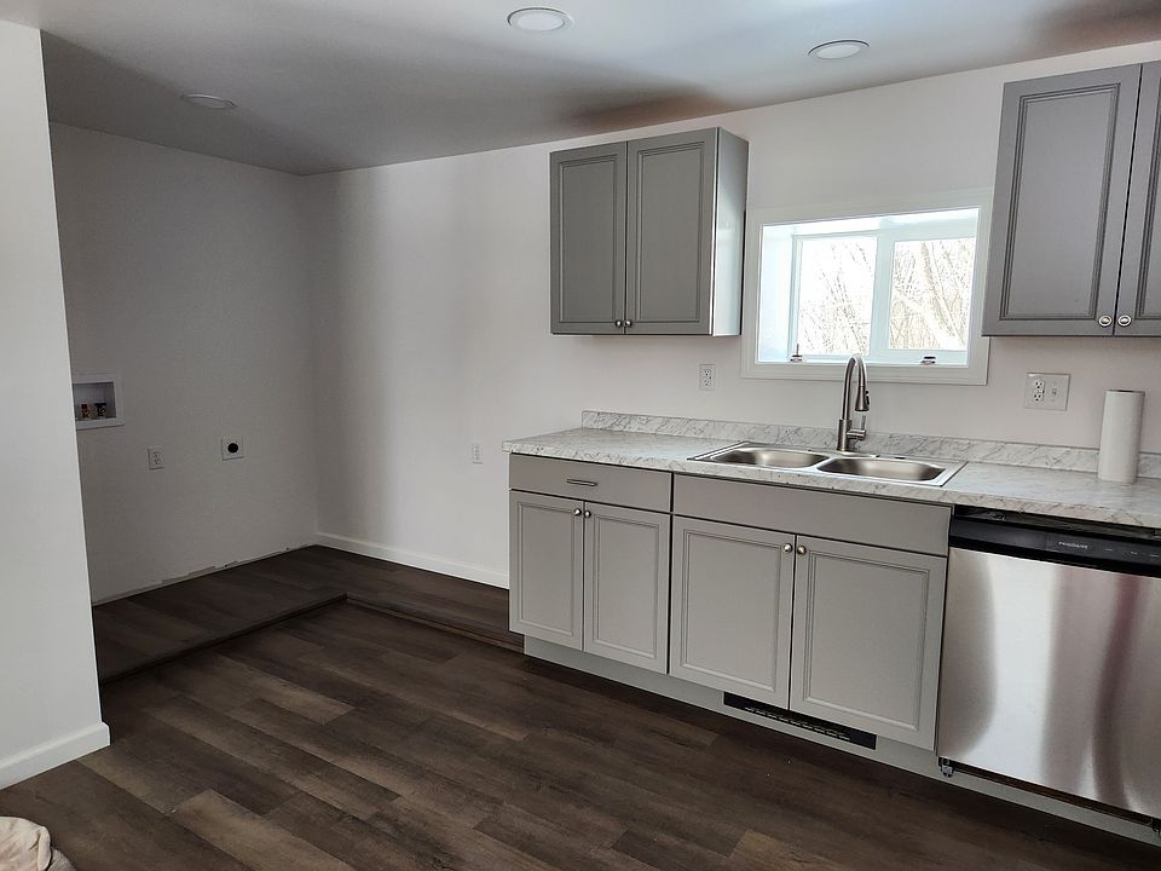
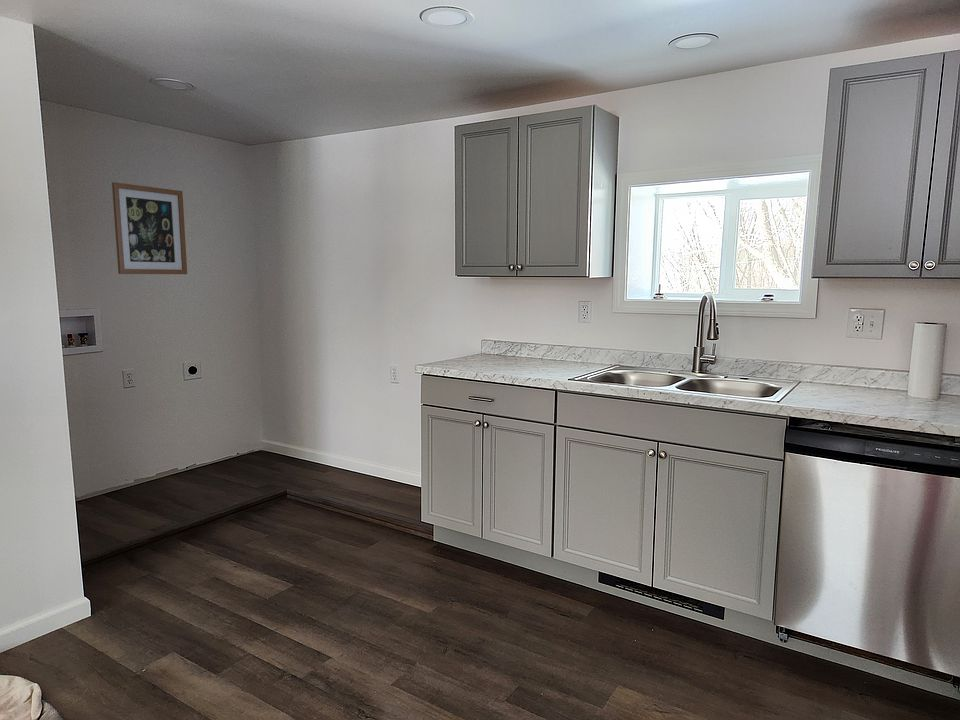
+ wall art [111,181,188,275]
